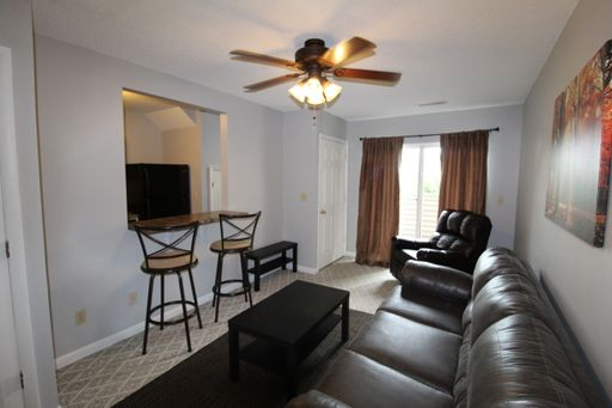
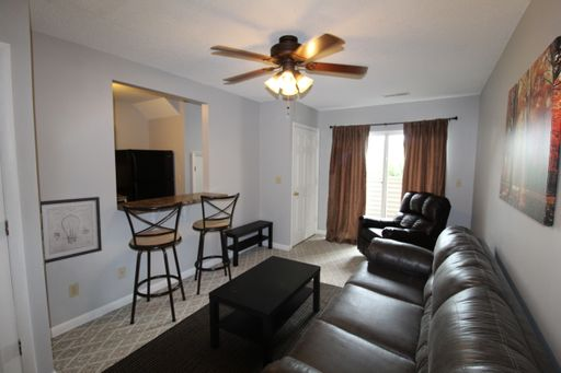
+ wall art [39,196,103,265]
